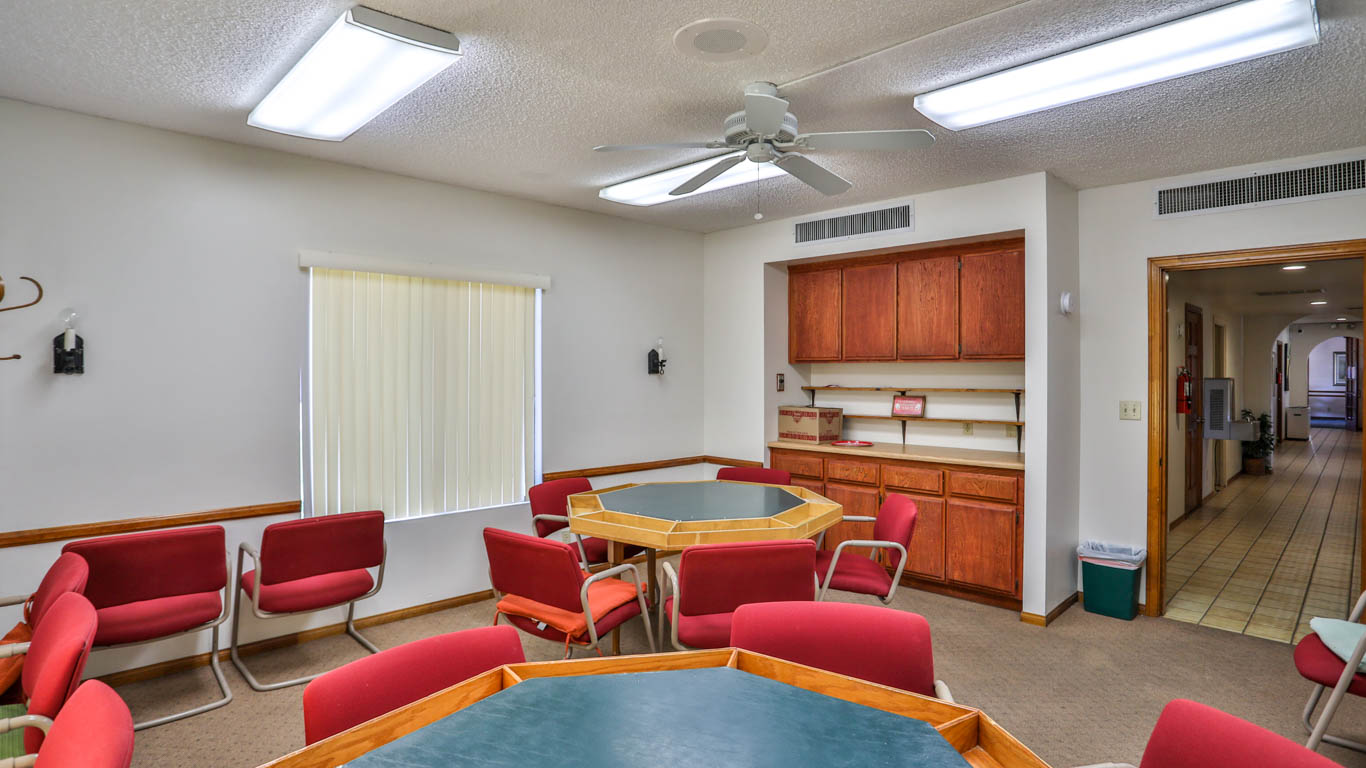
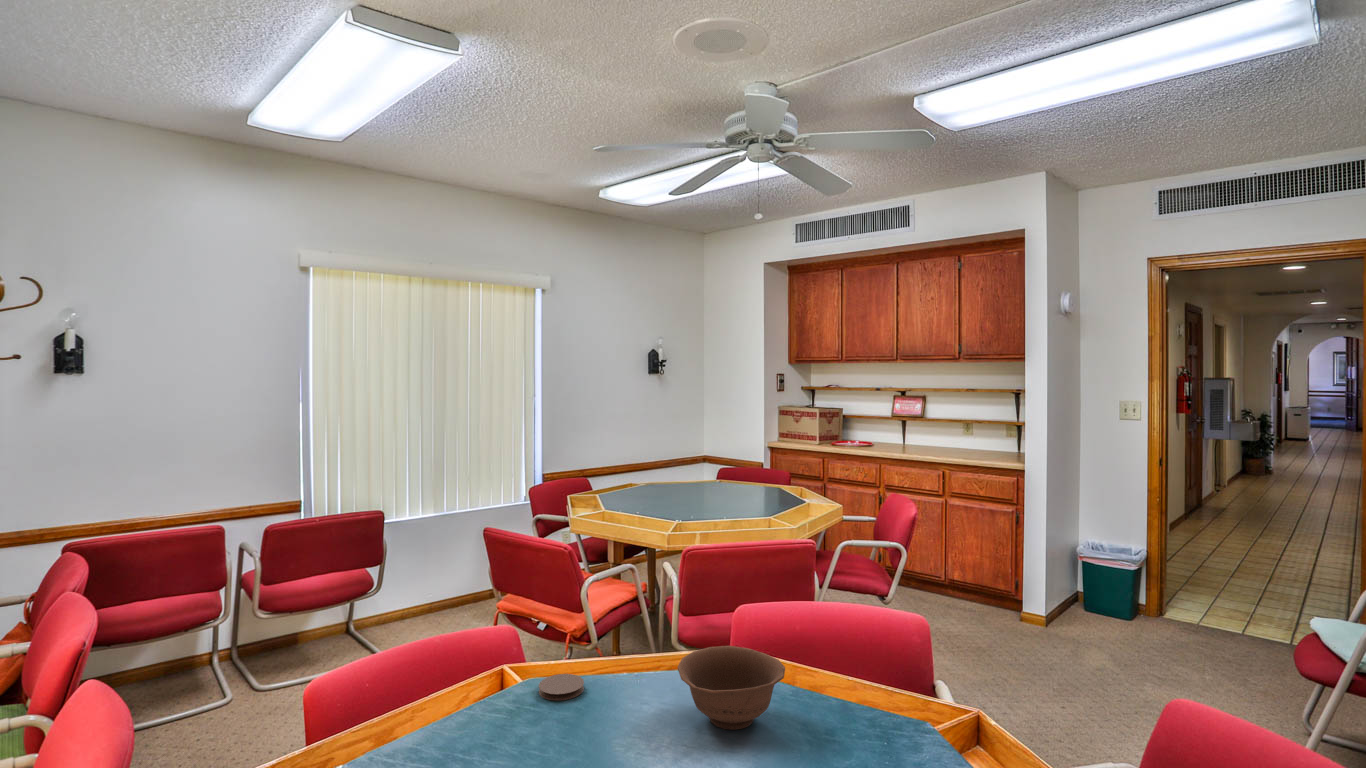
+ coaster [538,673,585,701]
+ bowl [677,645,786,731]
